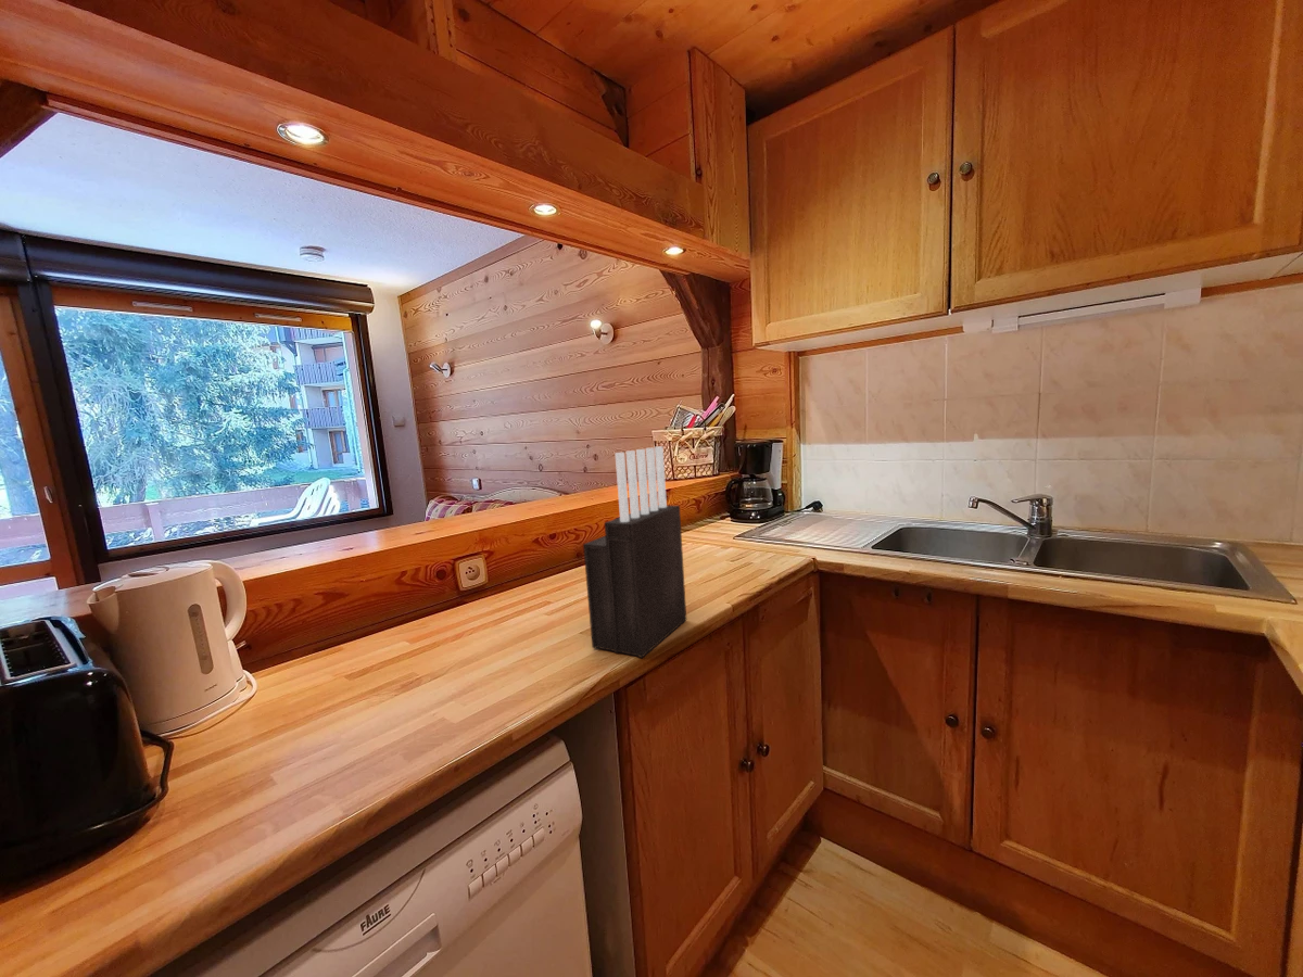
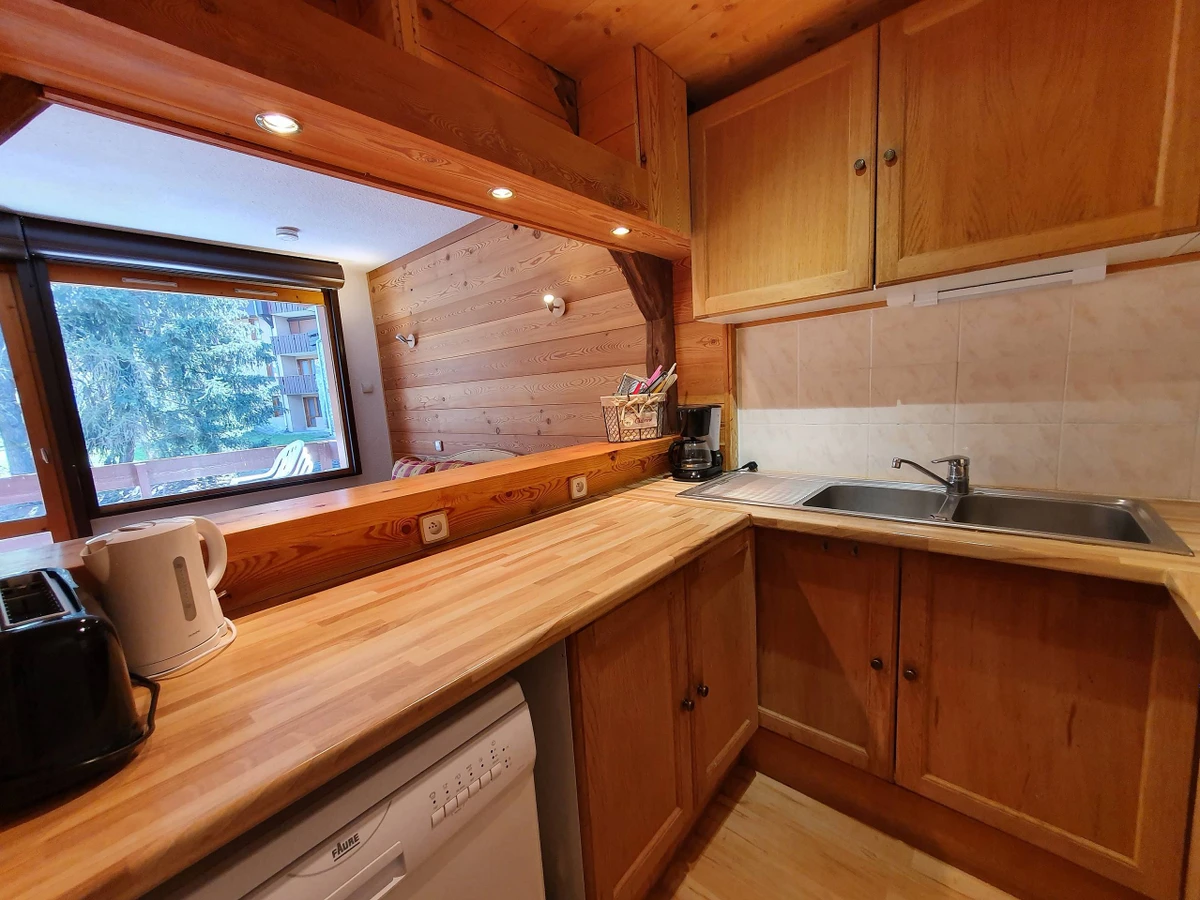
- knife block [582,445,687,659]
